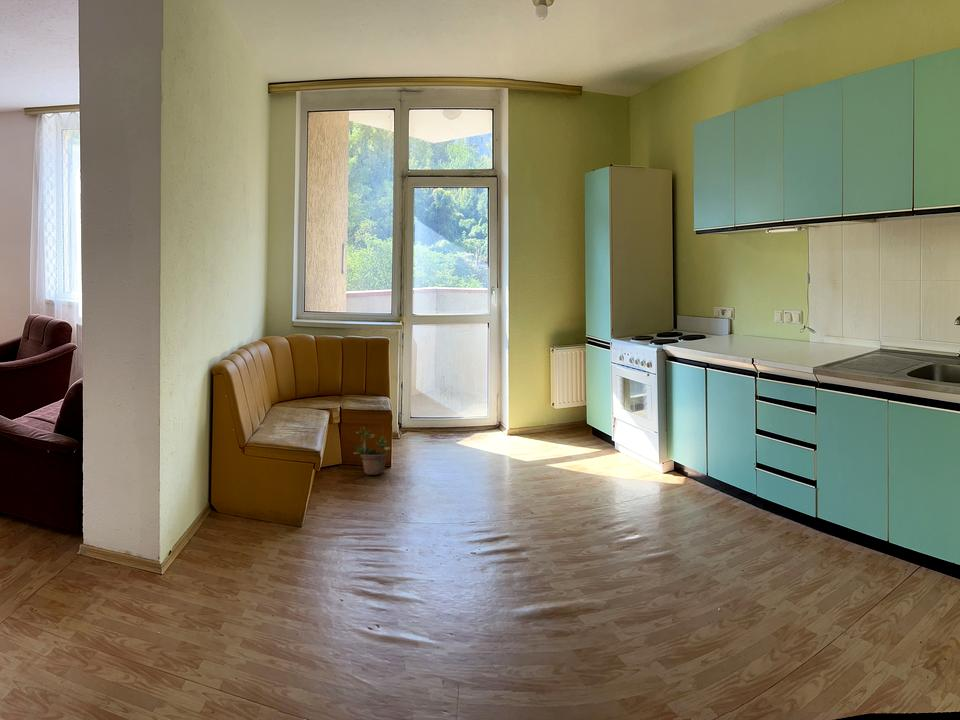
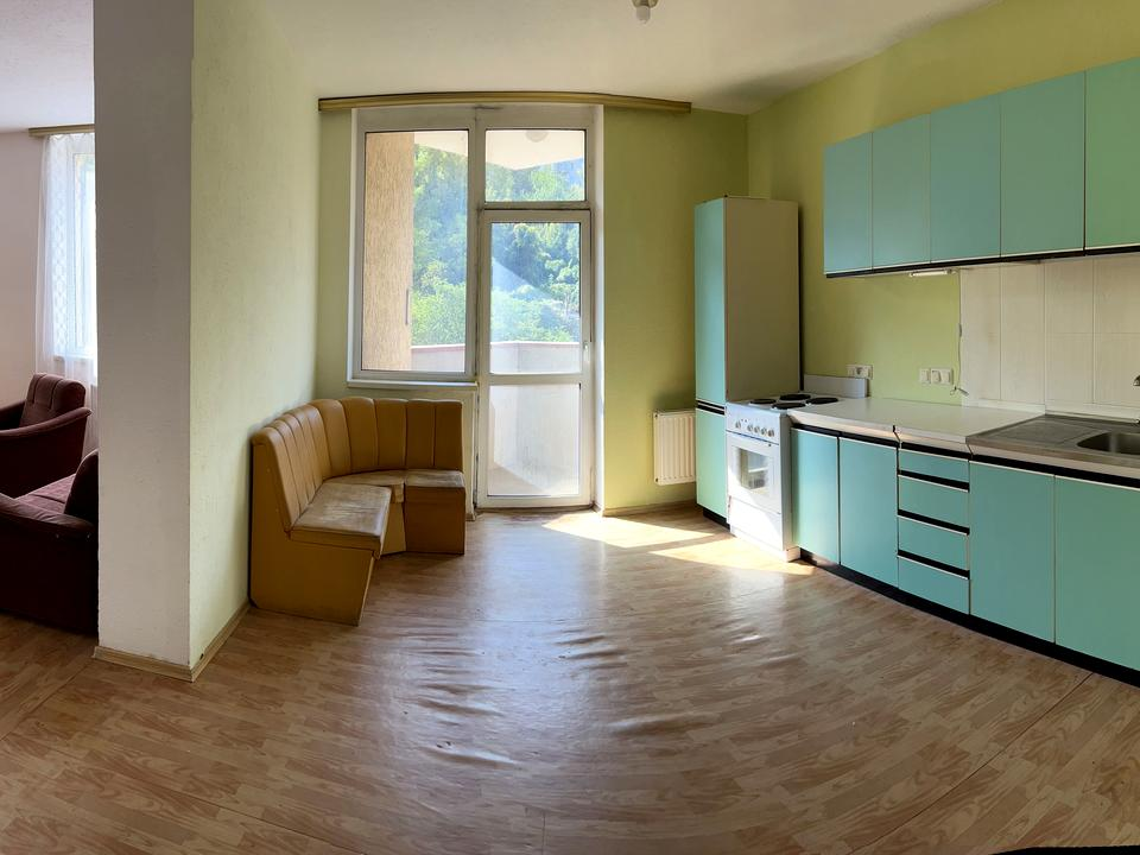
- potted plant [353,426,391,476]
